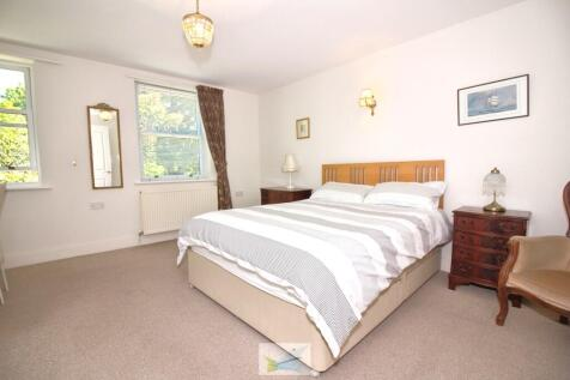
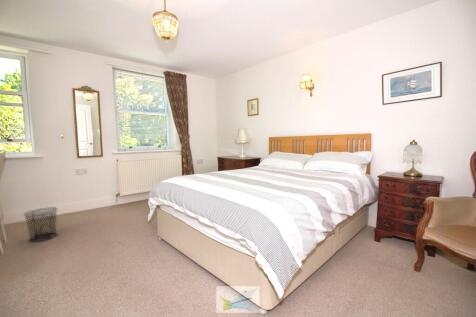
+ waste bin [23,206,58,243]
